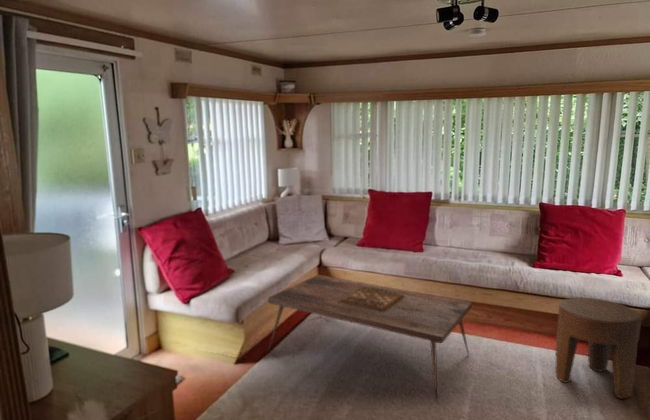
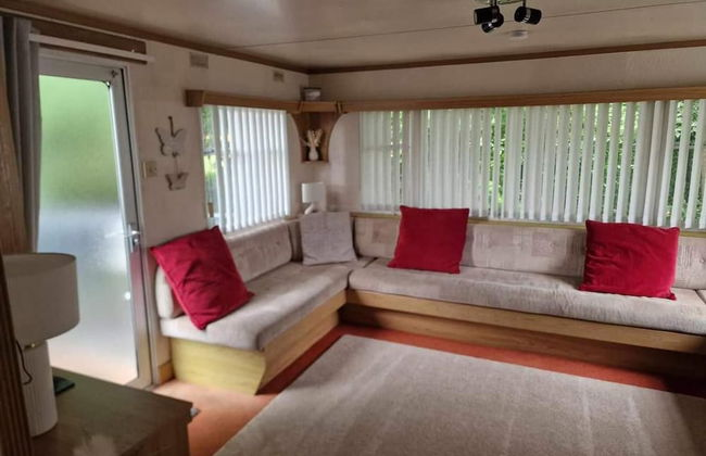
- coffee table [267,274,473,404]
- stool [554,296,642,399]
